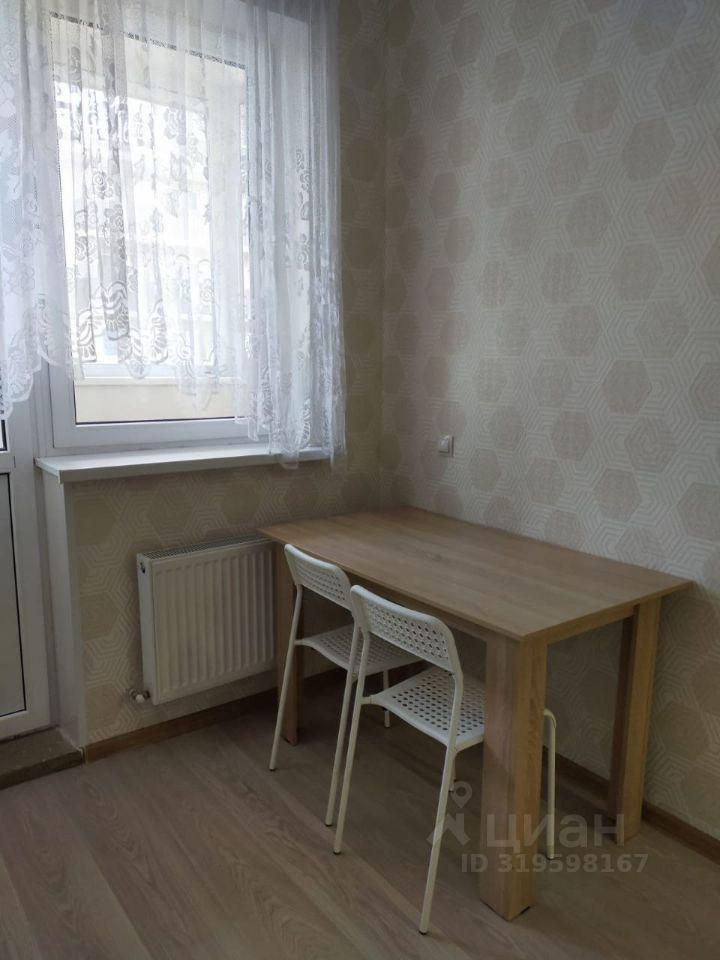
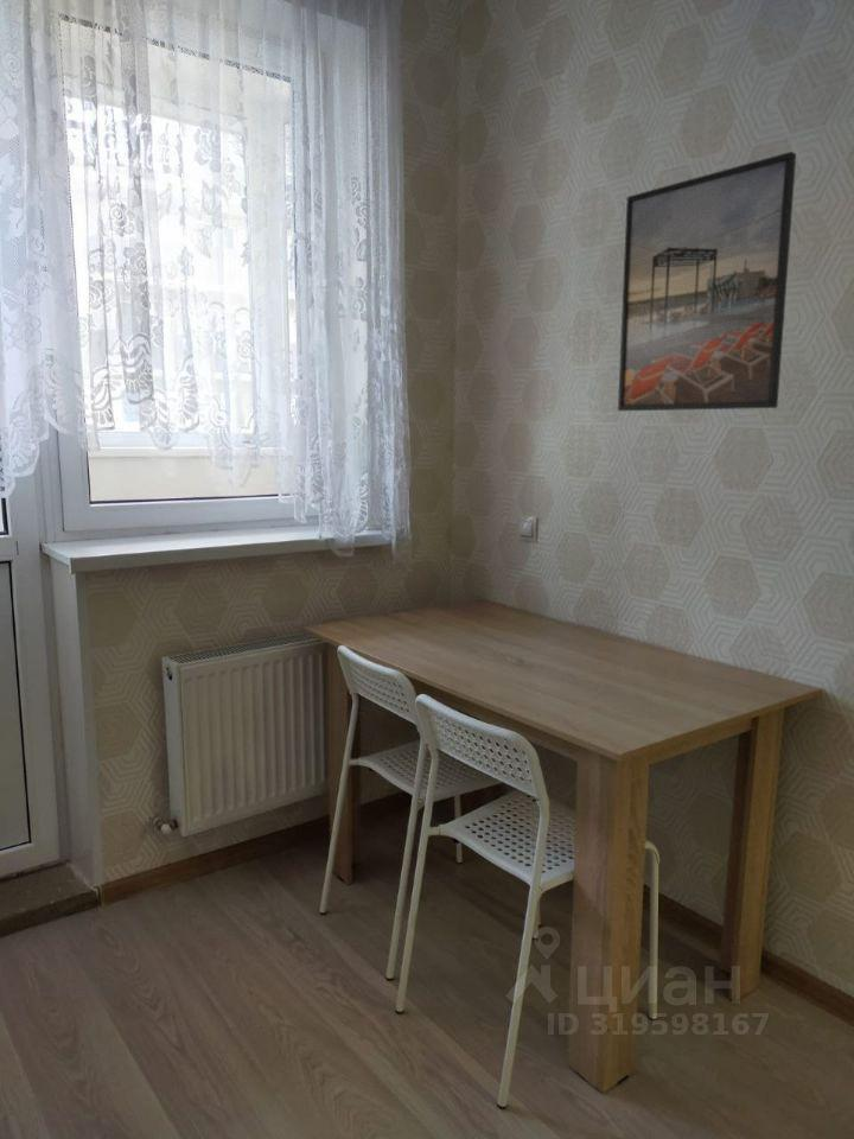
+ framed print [617,151,797,412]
